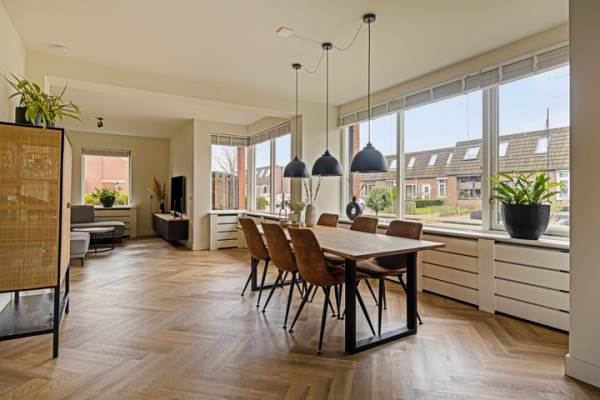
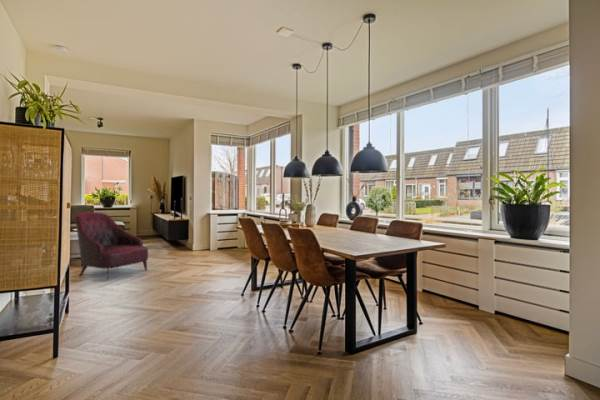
+ armchair [74,211,149,282]
